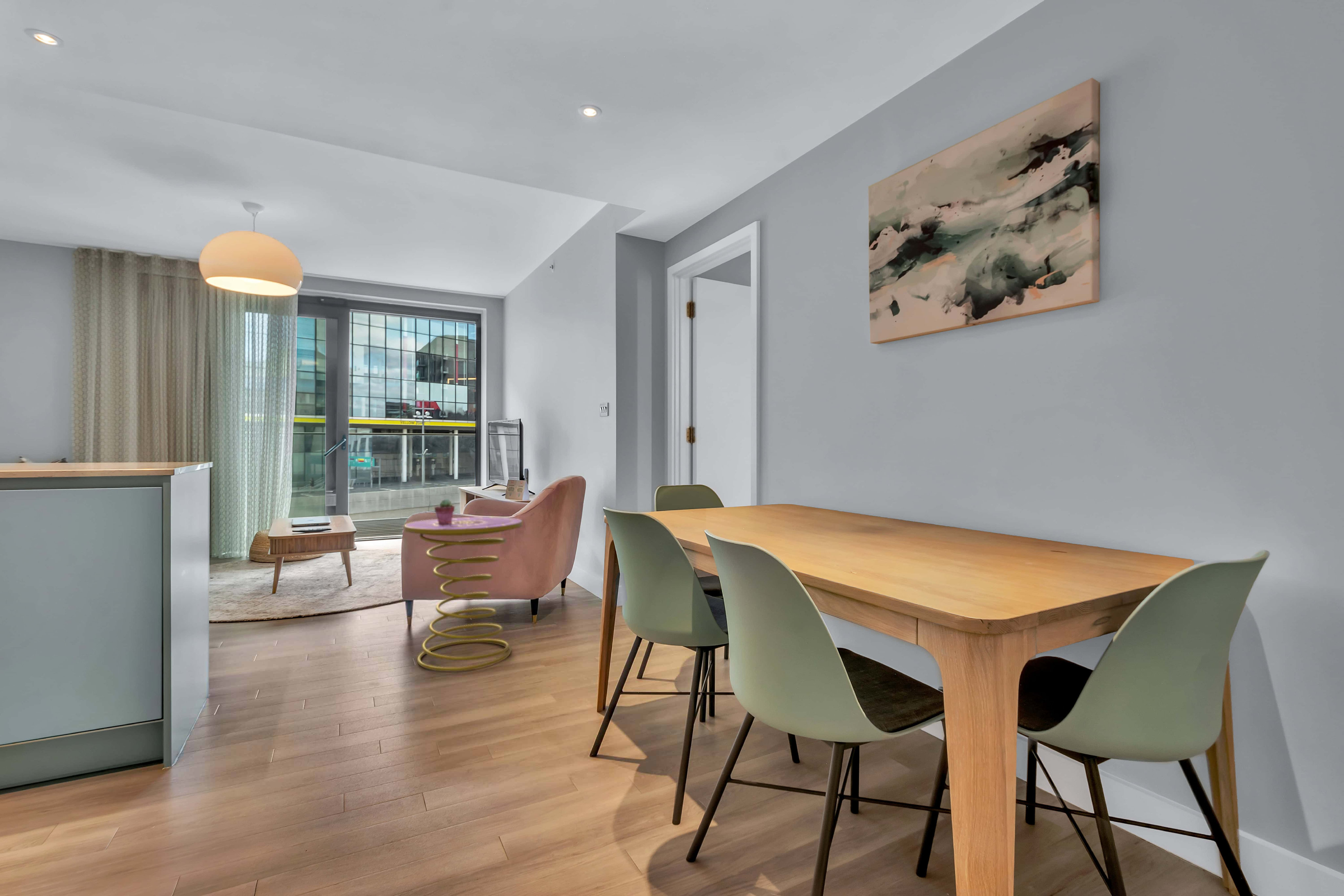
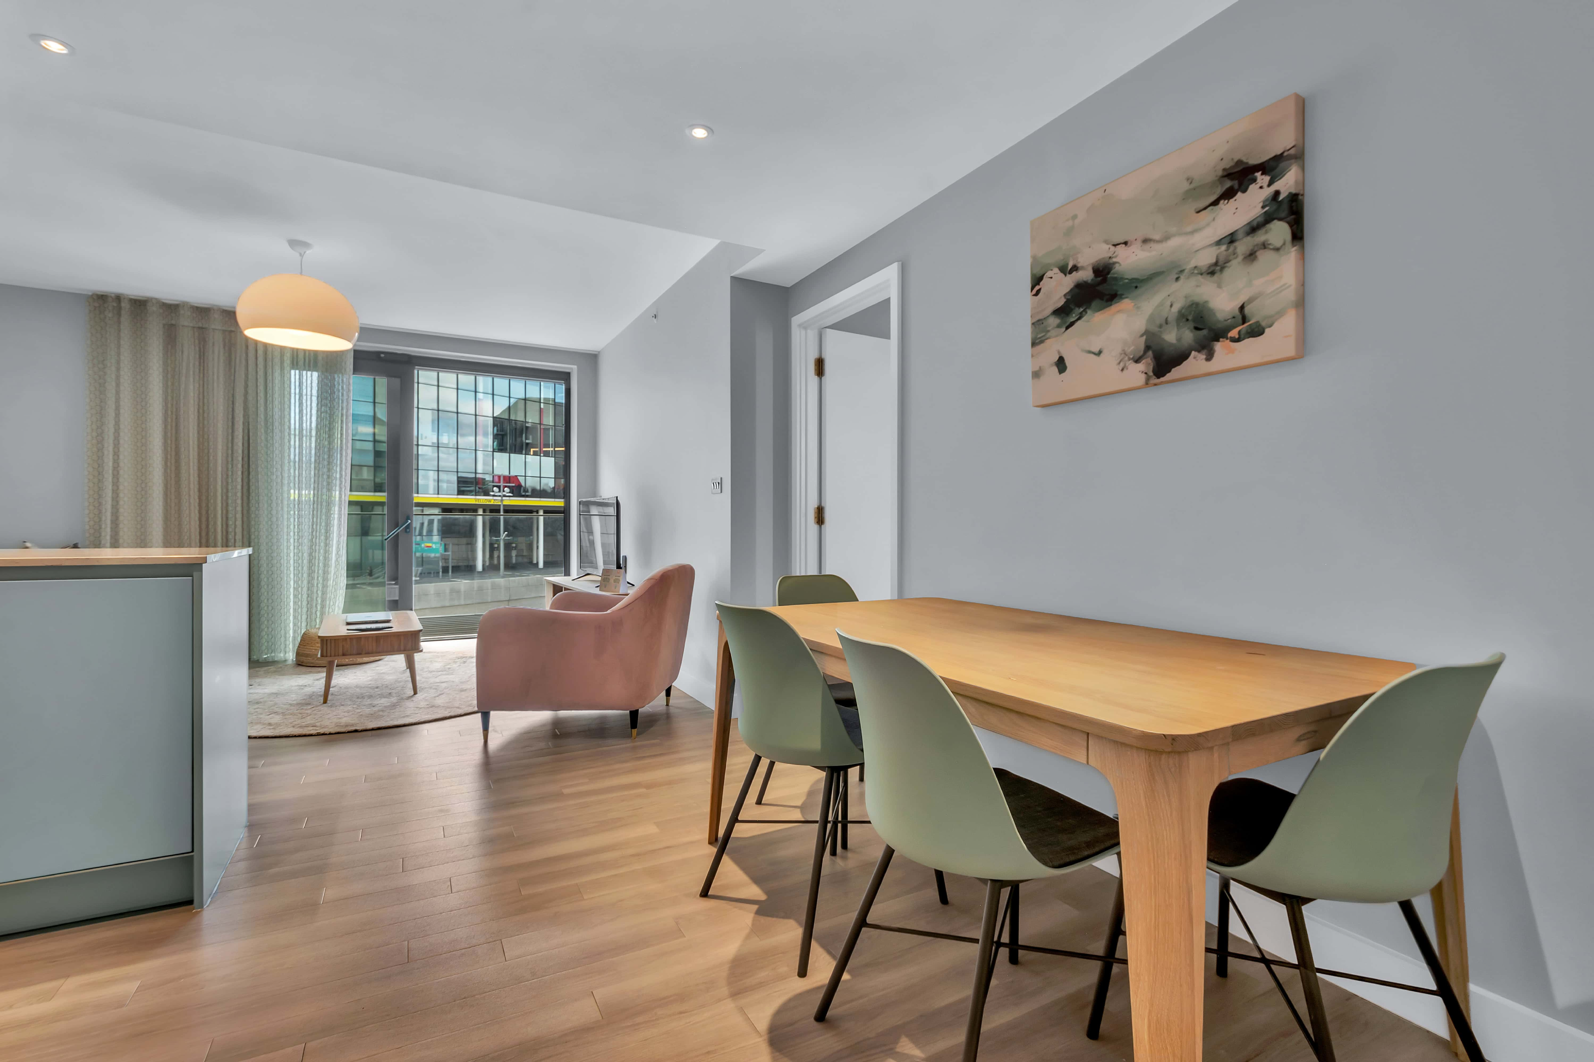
- potted succulent [434,499,455,525]
- side table [404,516,522,672]
